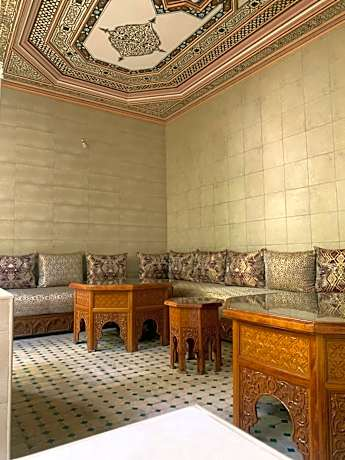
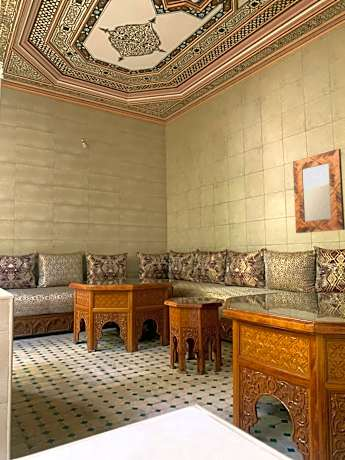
+ home mirror [292,148,345,234]
